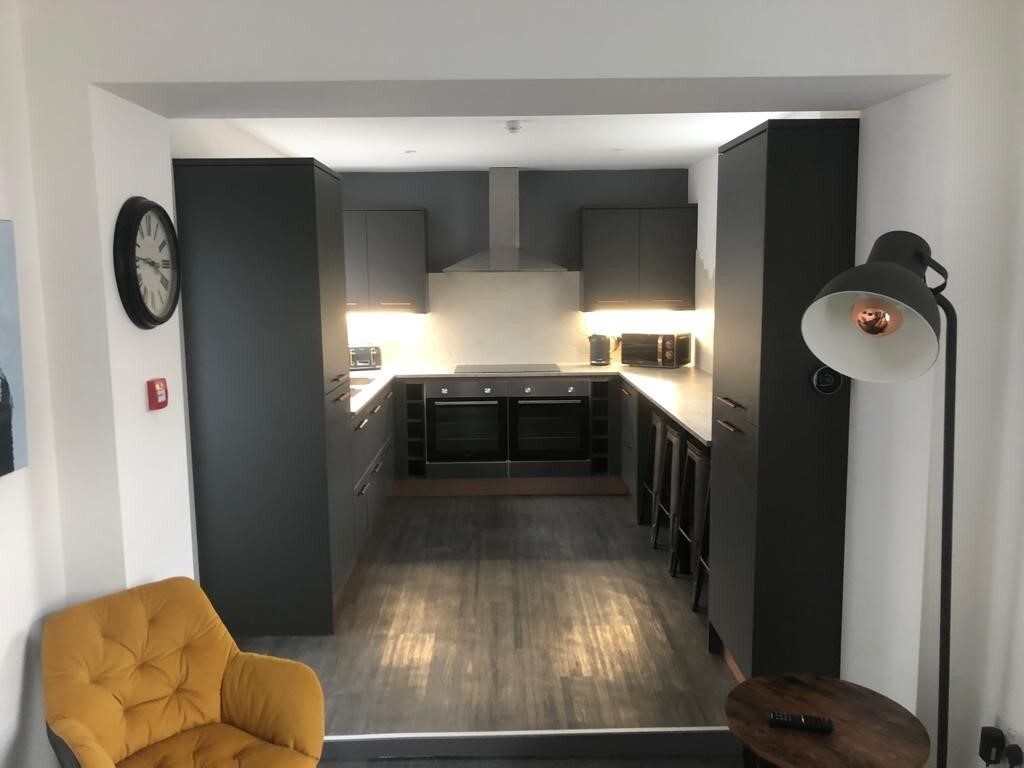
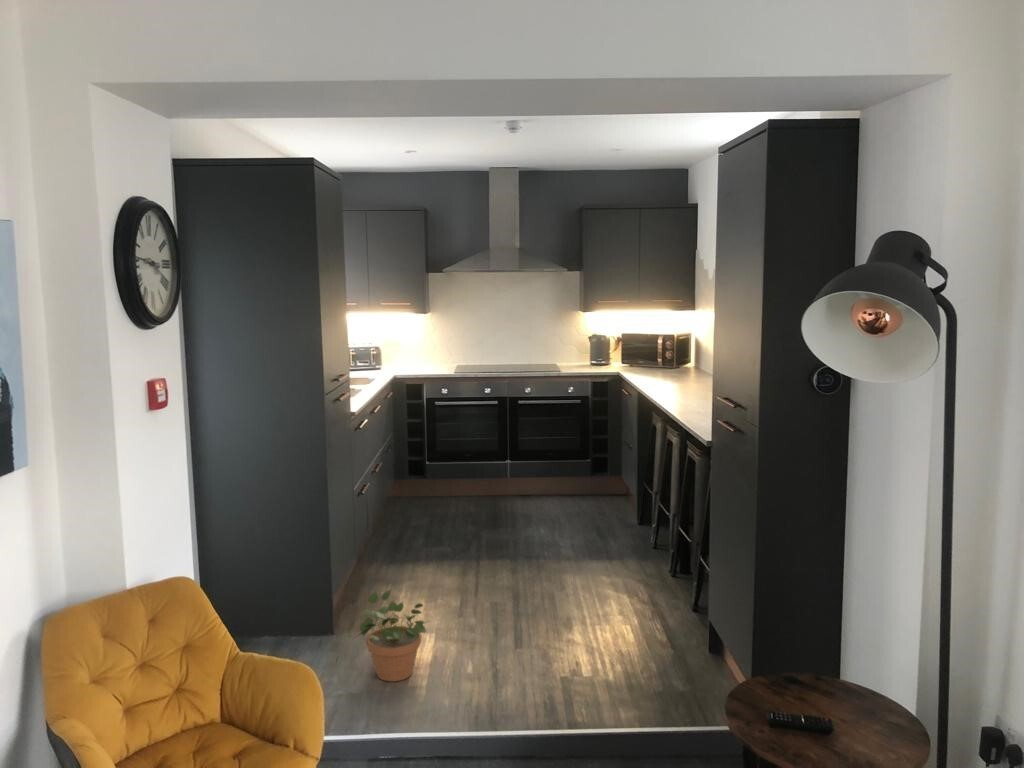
+ potted plant [355,588,432,683]
